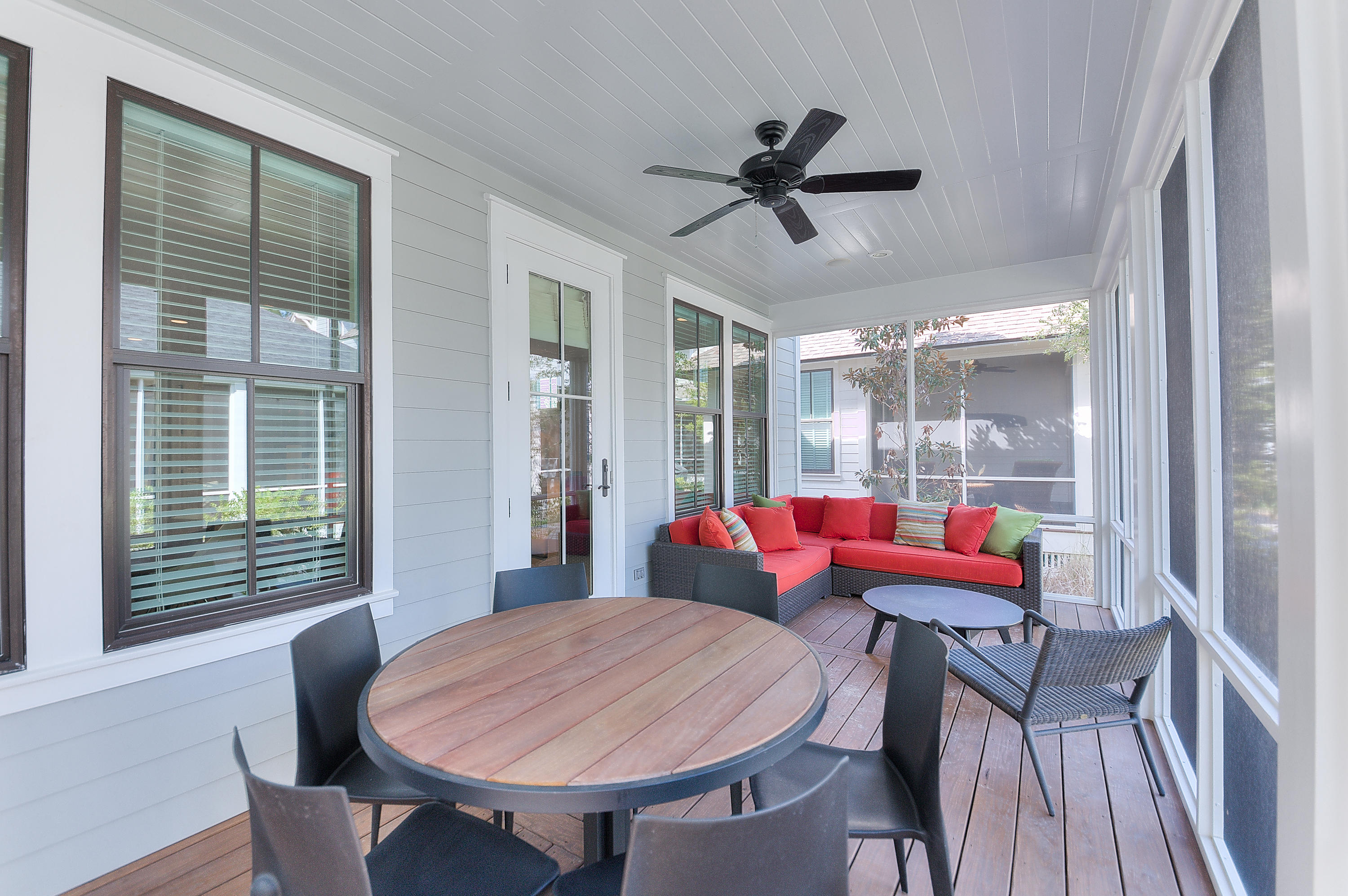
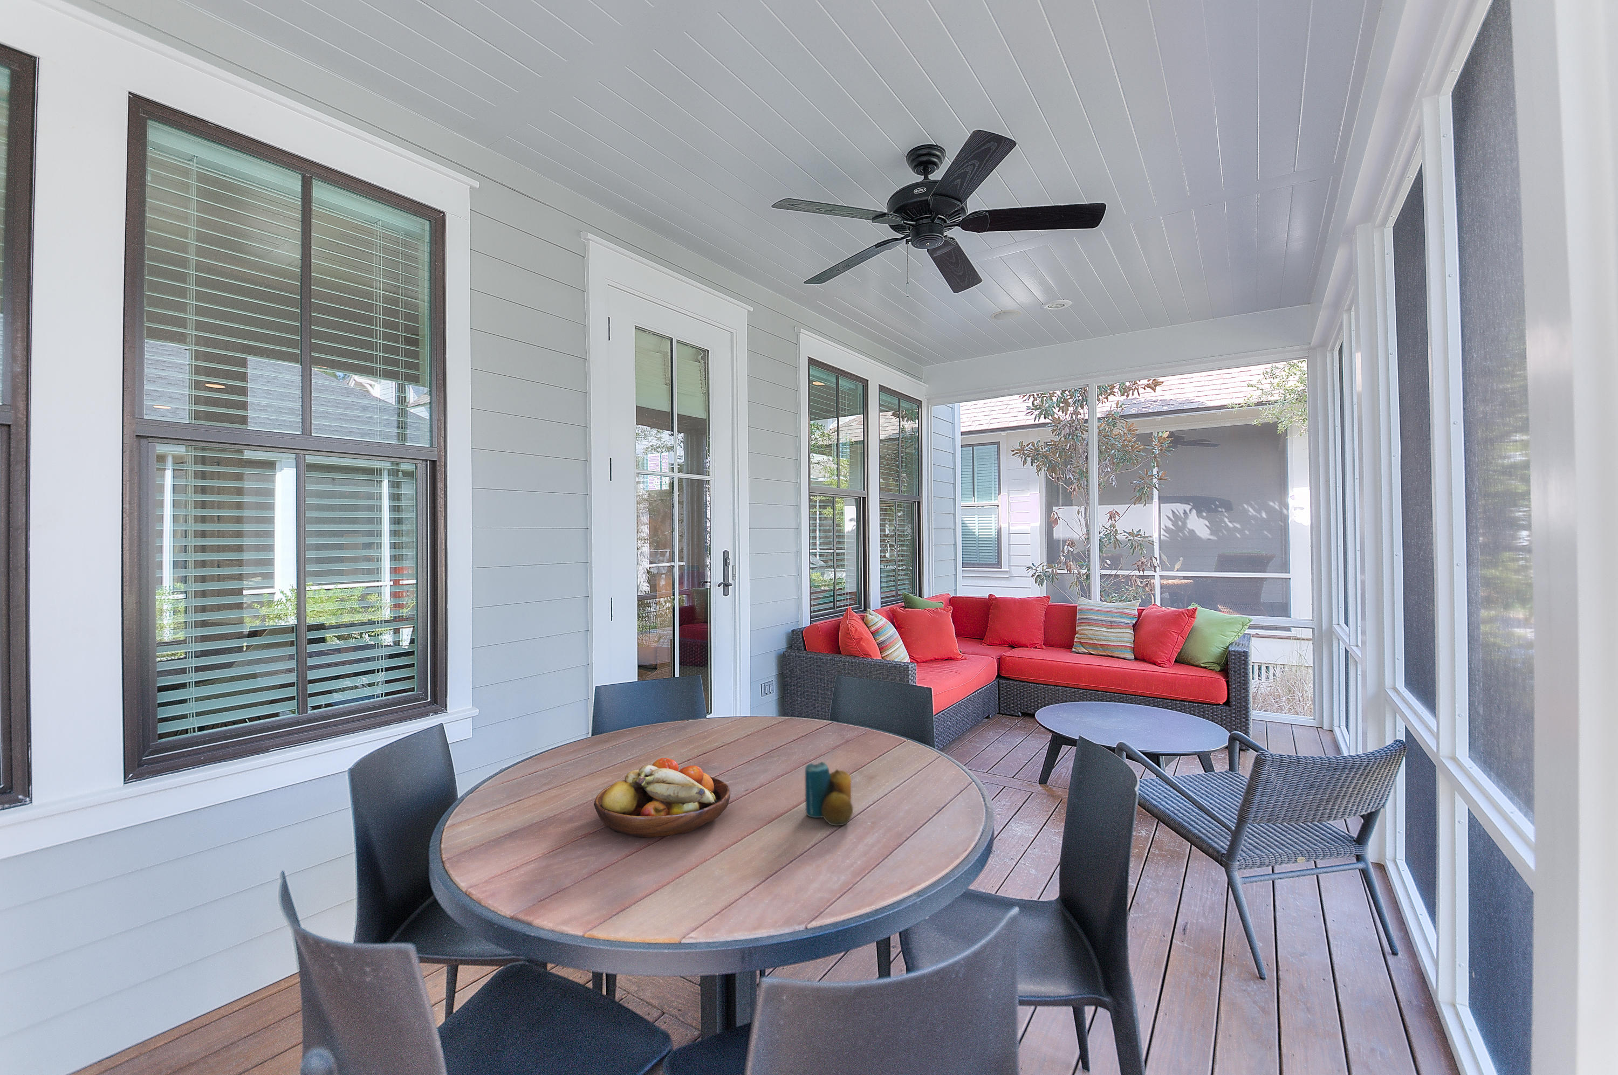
+ candle [804,761,853,827]
+ fruit bowl [593,757,731,839]
